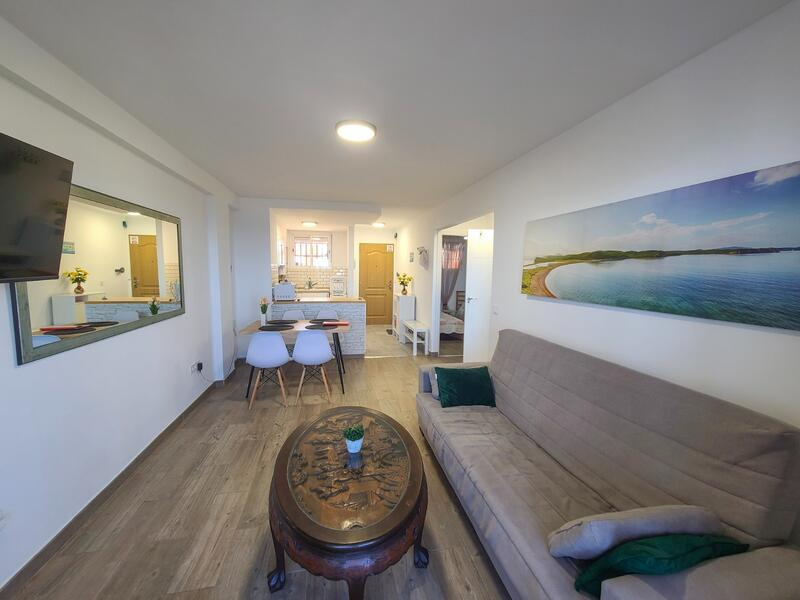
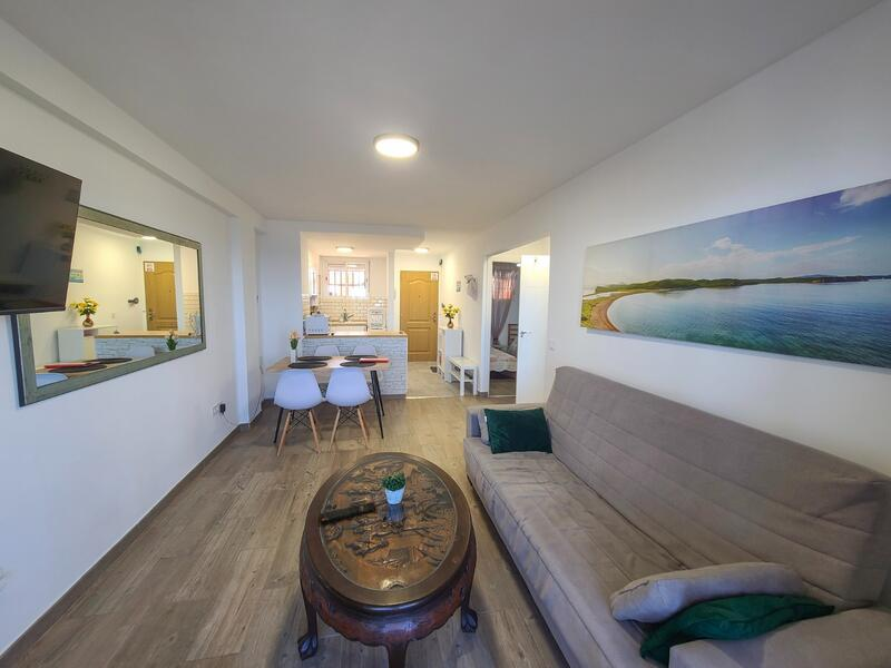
+ remote control [319,501,378,524]
